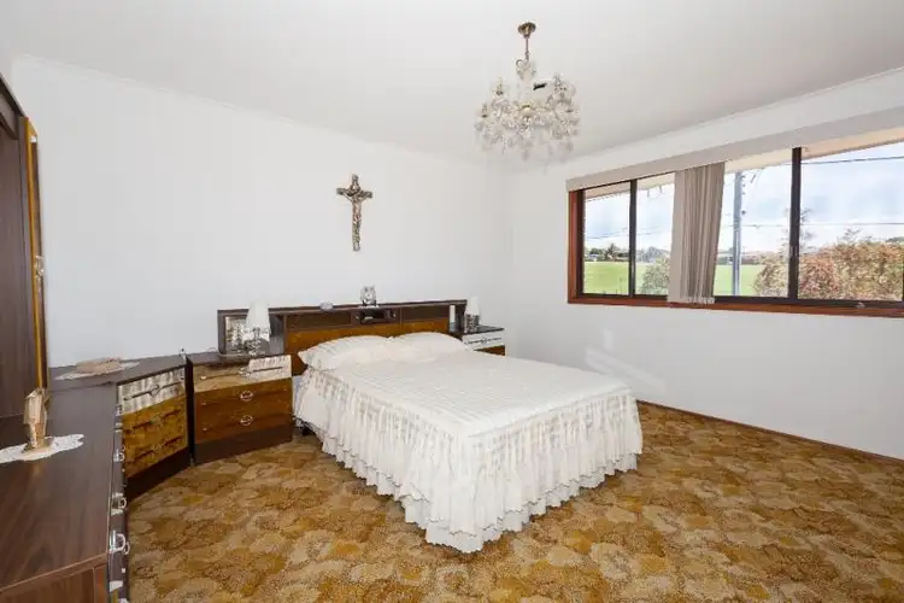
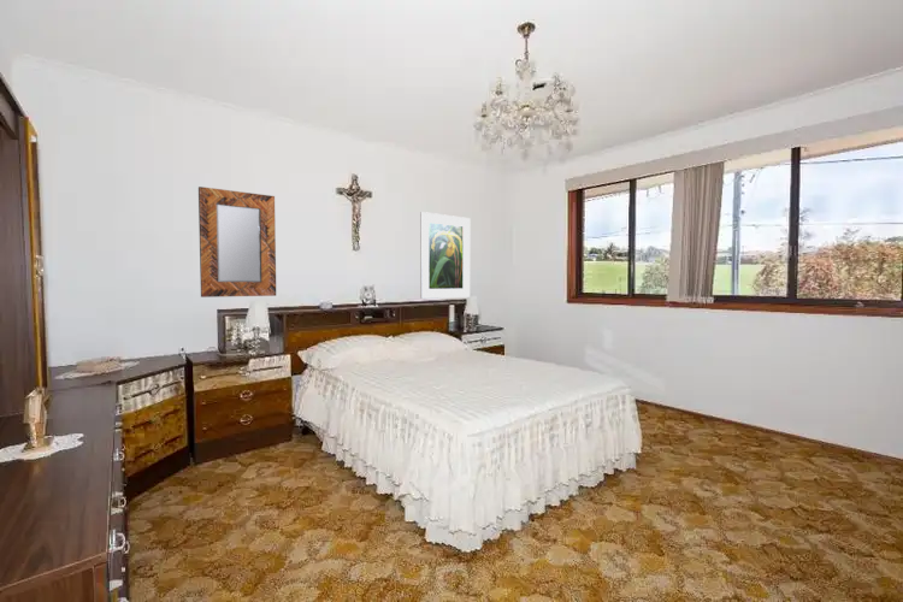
+ home mirror [197,185,277,299]
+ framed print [419,211,471,300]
